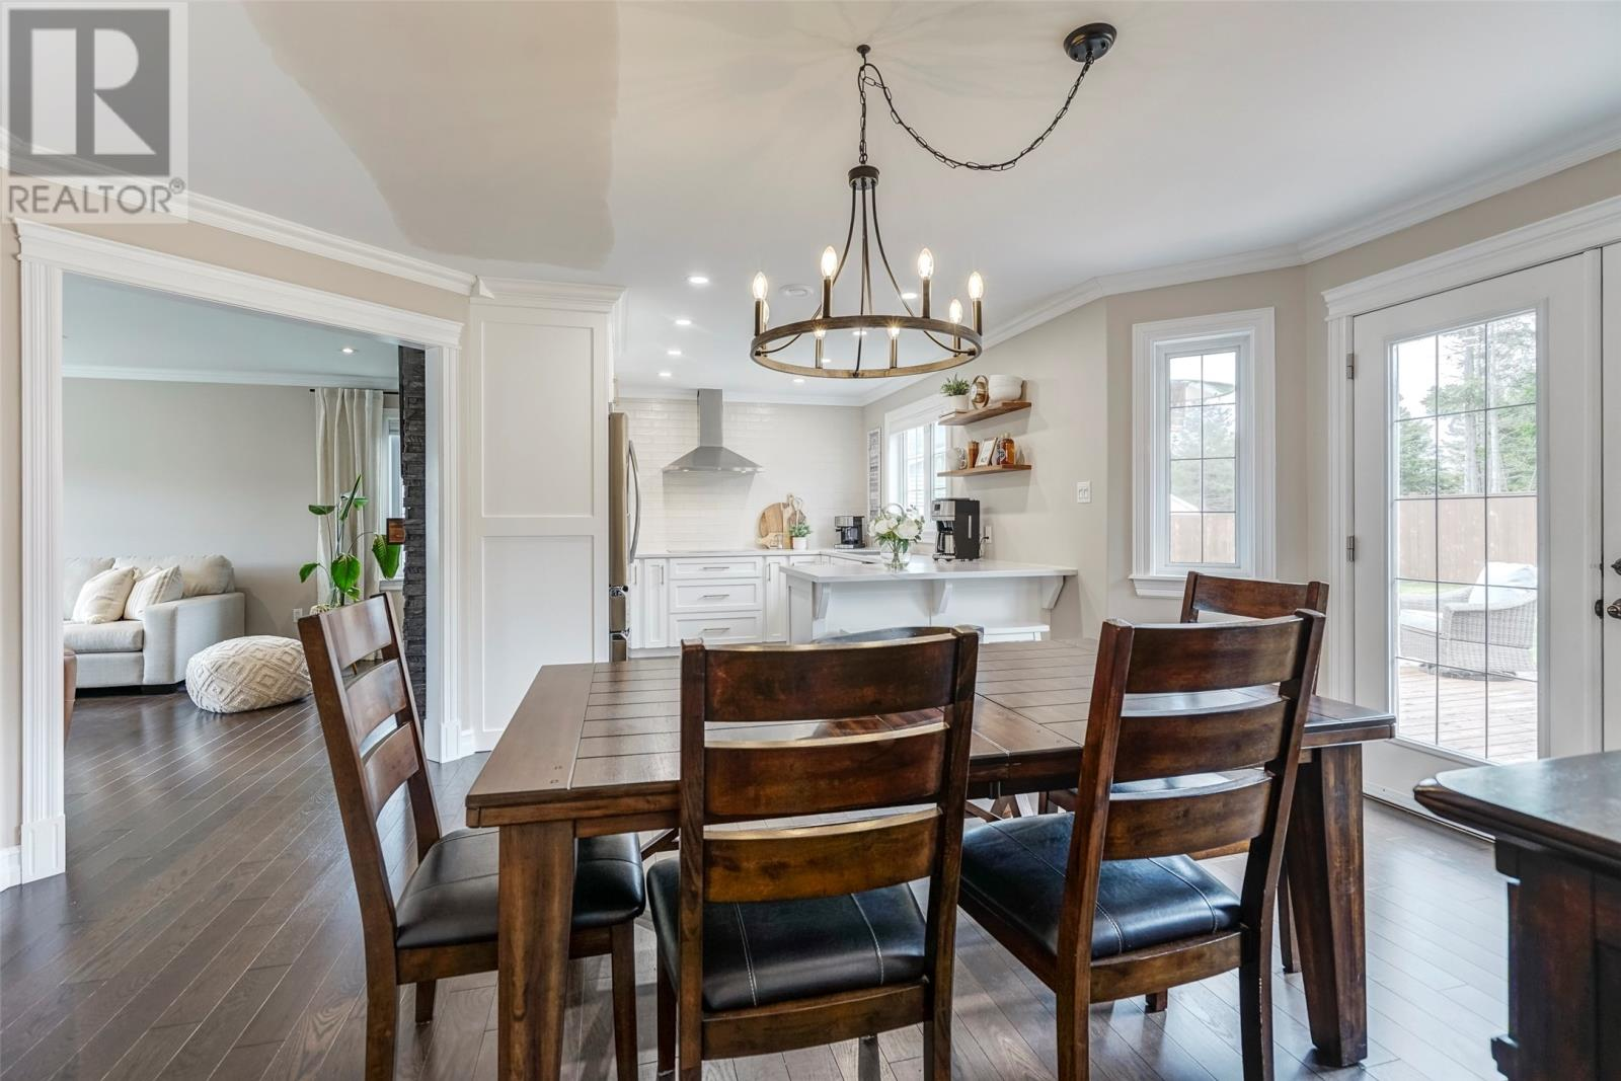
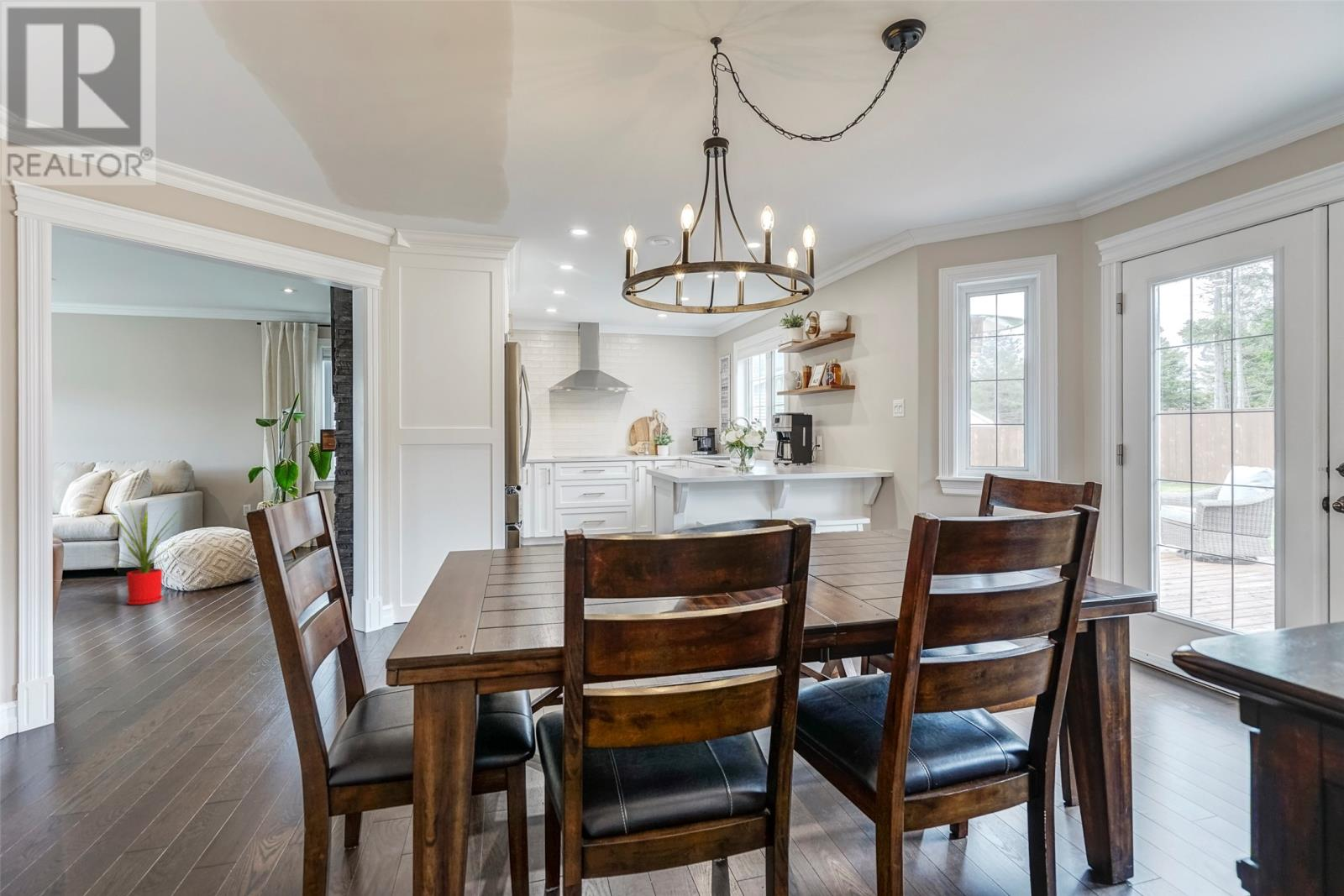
+ house plant [87,501,186,605]
